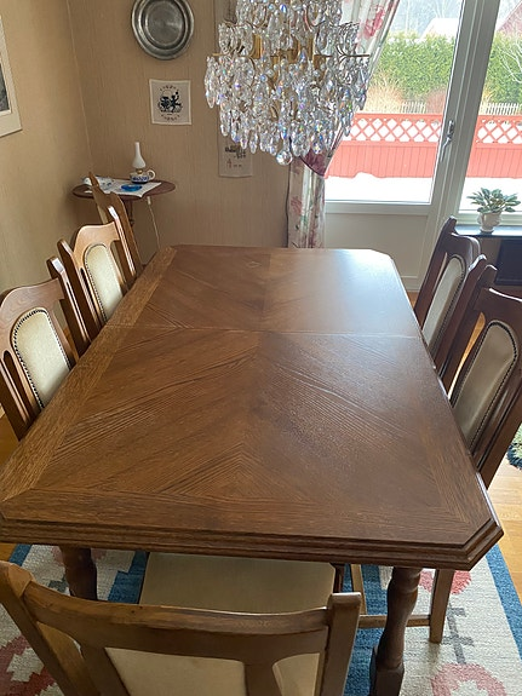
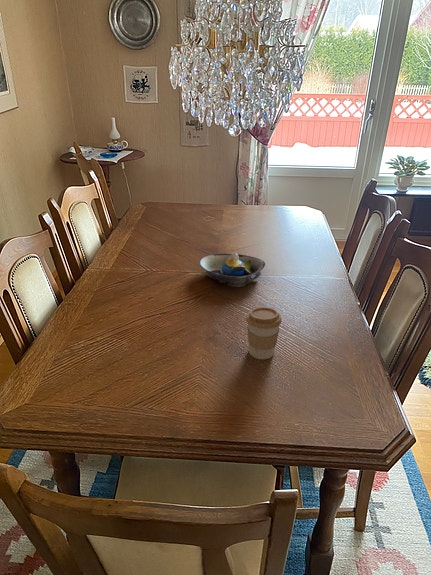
+ coffee cup [245,306,283,360]
+ decorative bowl [198,252,266,288]
